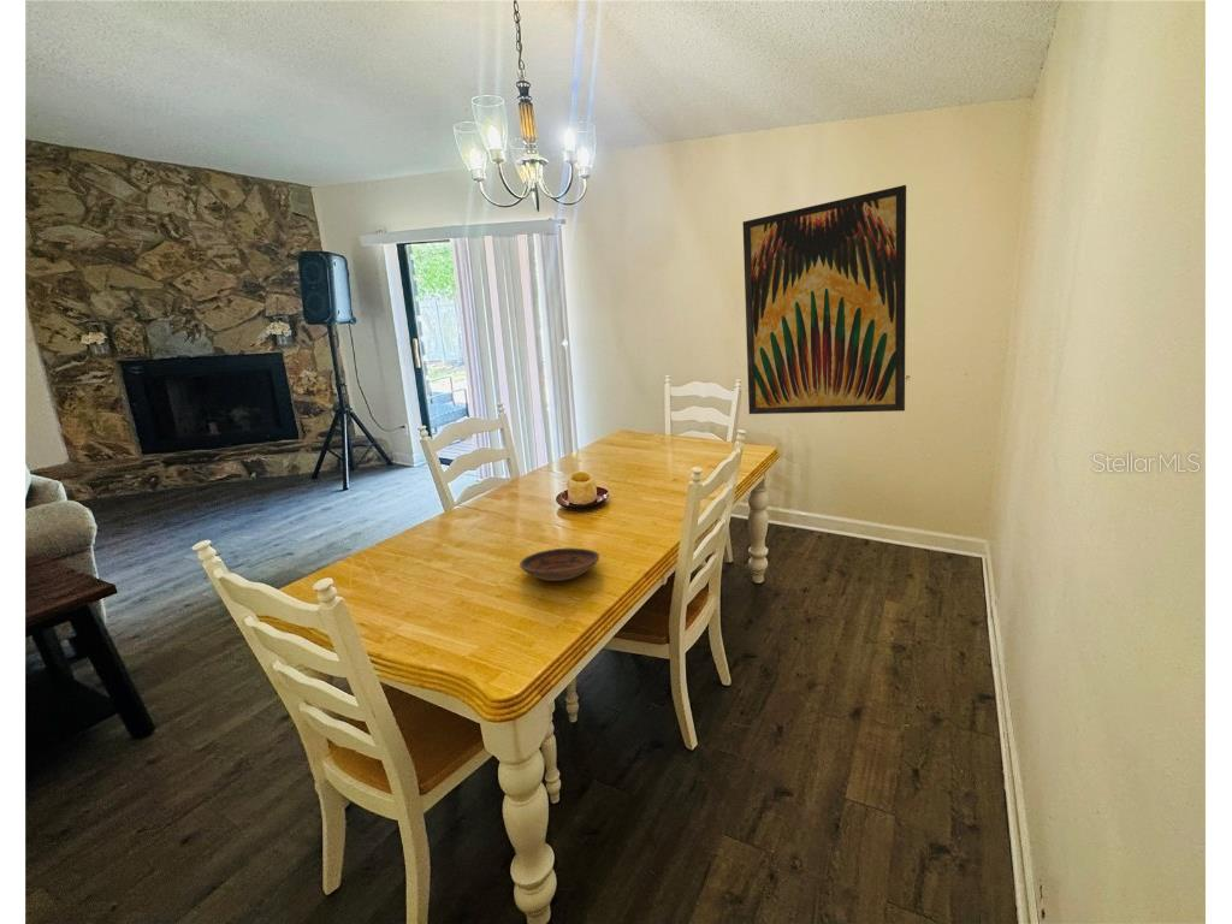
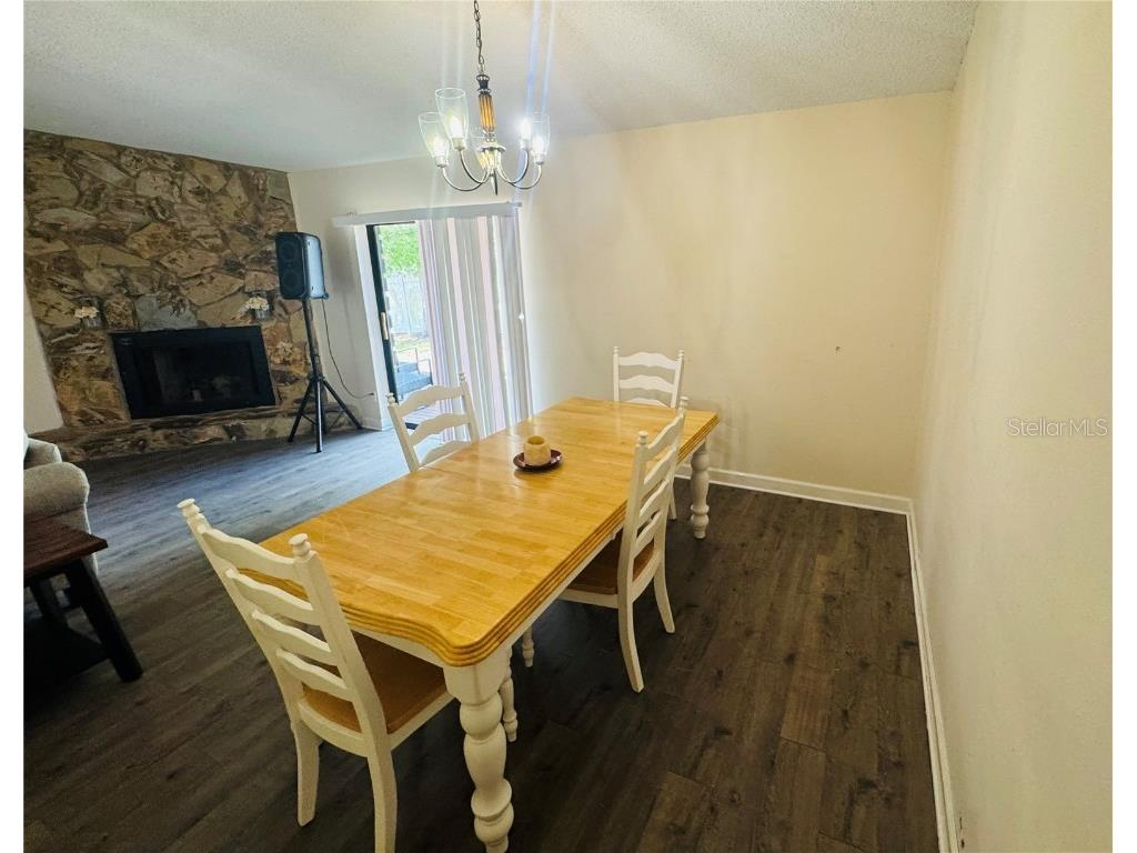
- bowl [519,547,600,582]
- wall art [741,184,907,415]
